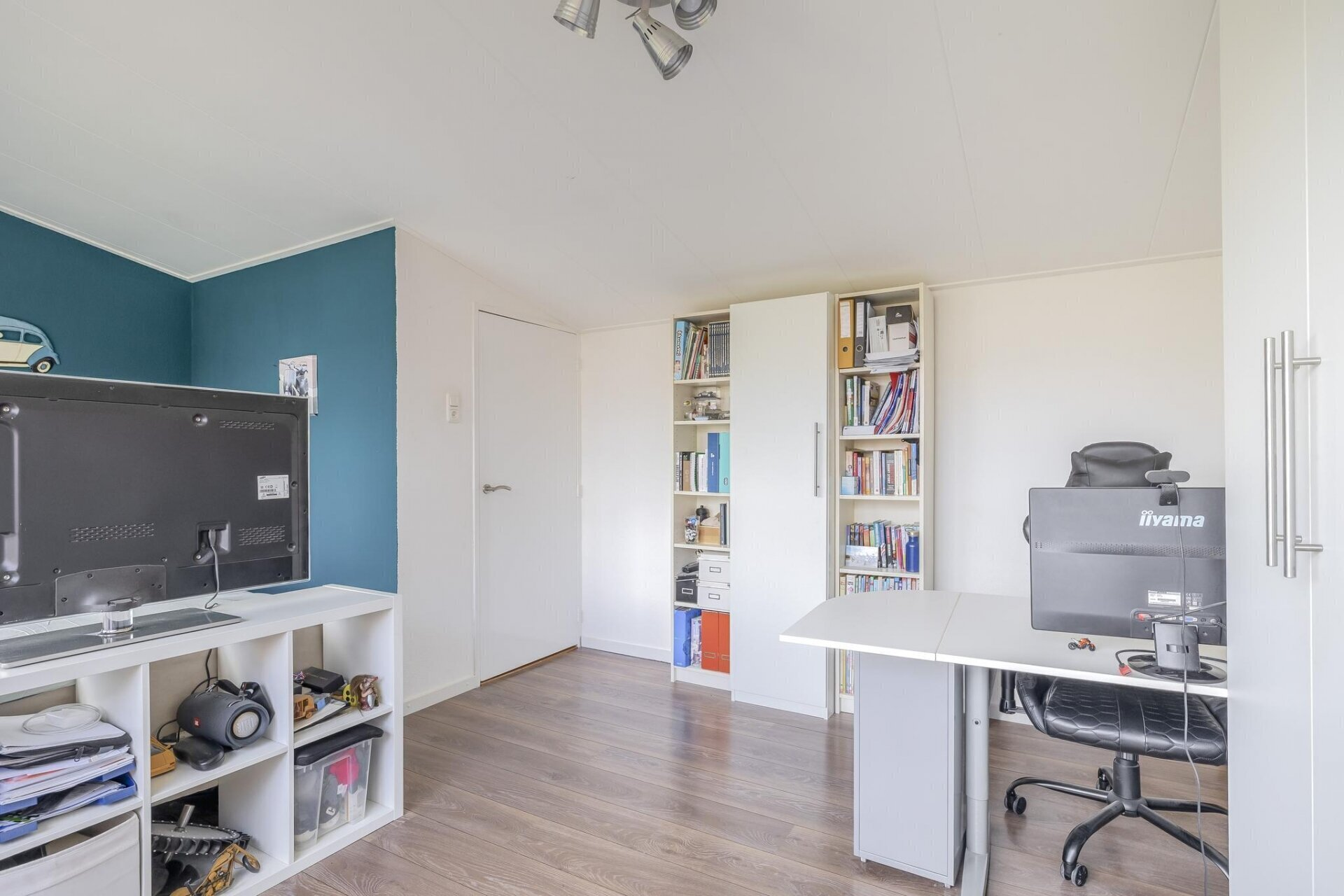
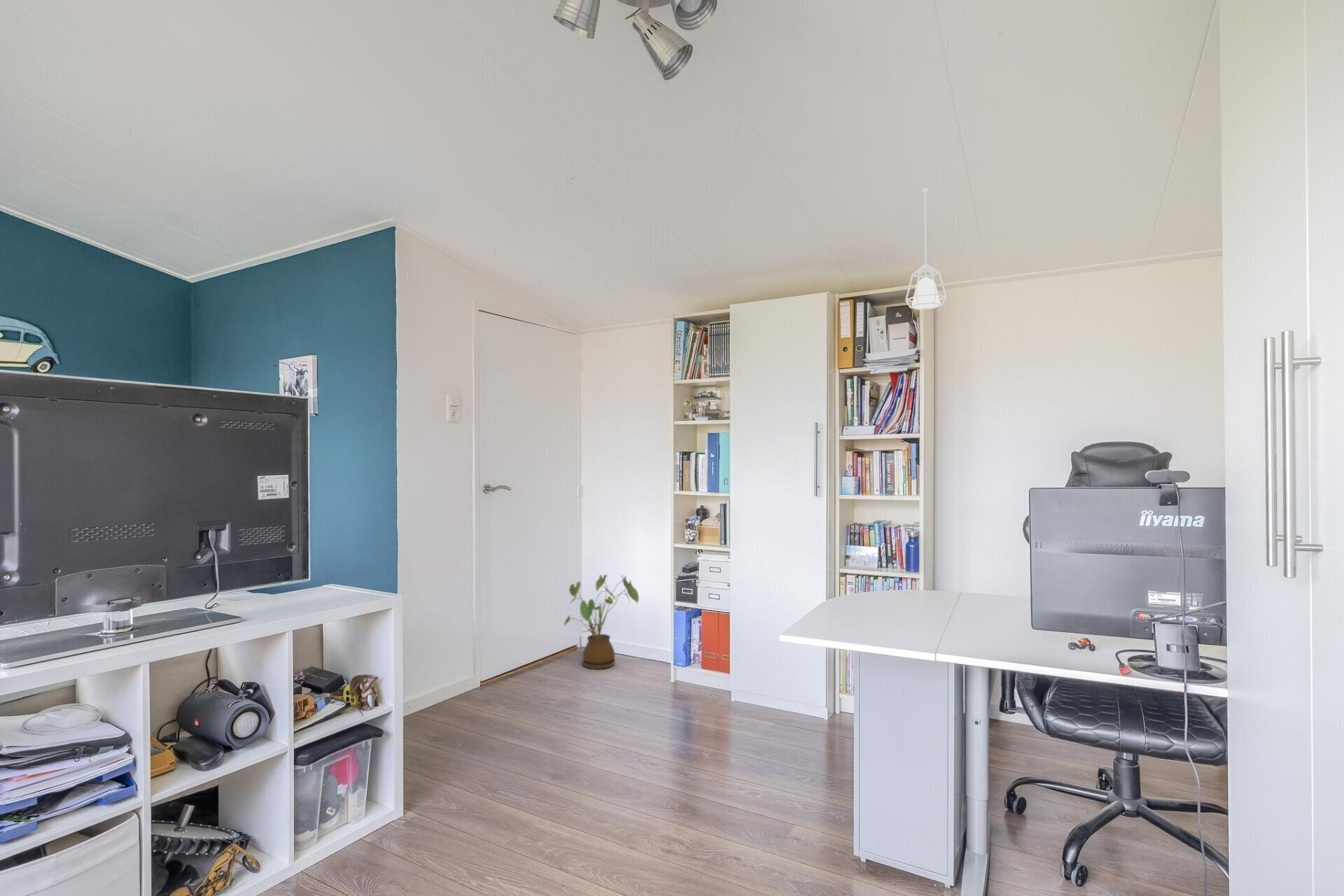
+ pendant lamp [904,187,948,311]
+ house plant [563,574,640,670]
